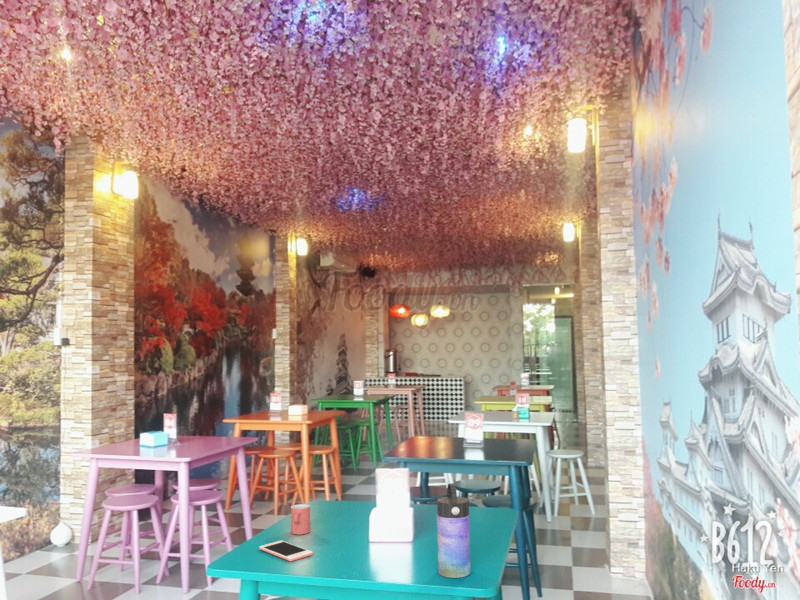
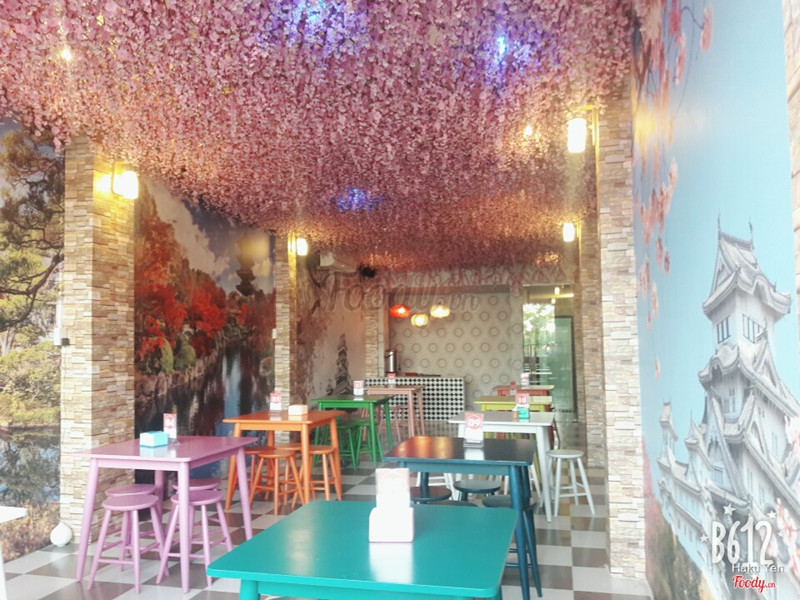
- cell phone [258,540,314,562]
- water bottle [436,482,472,579]
- cup [290,503,311,535]
